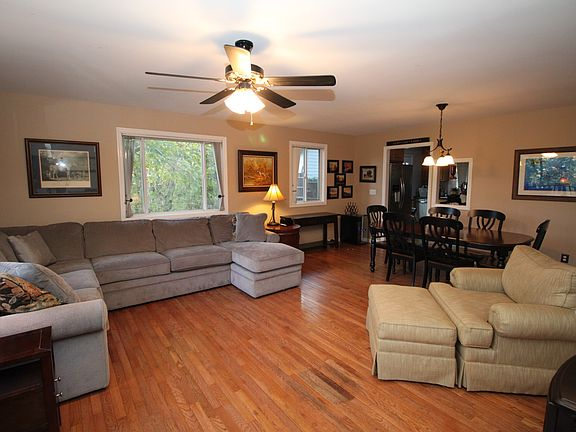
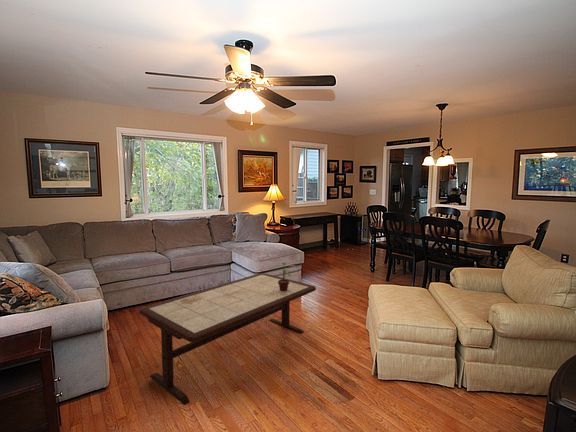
+ coffee table [138,272,317,406]
+ potted plant [270,262,299,291]
